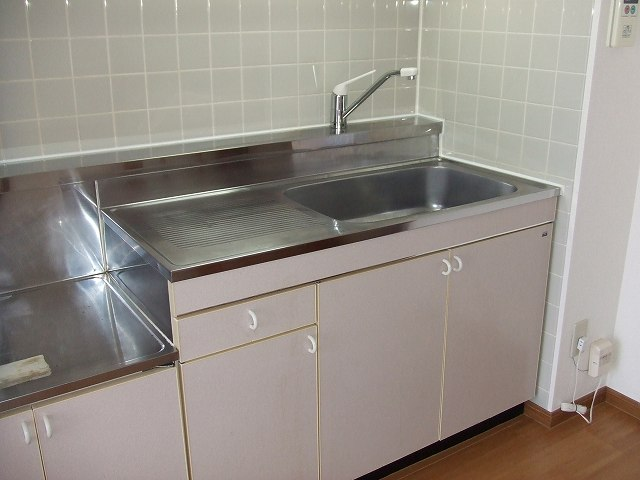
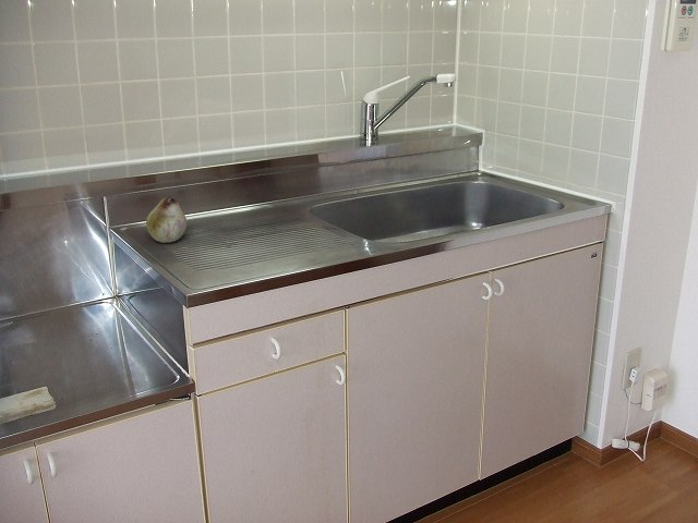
+ fruit [145,195,188,244]
